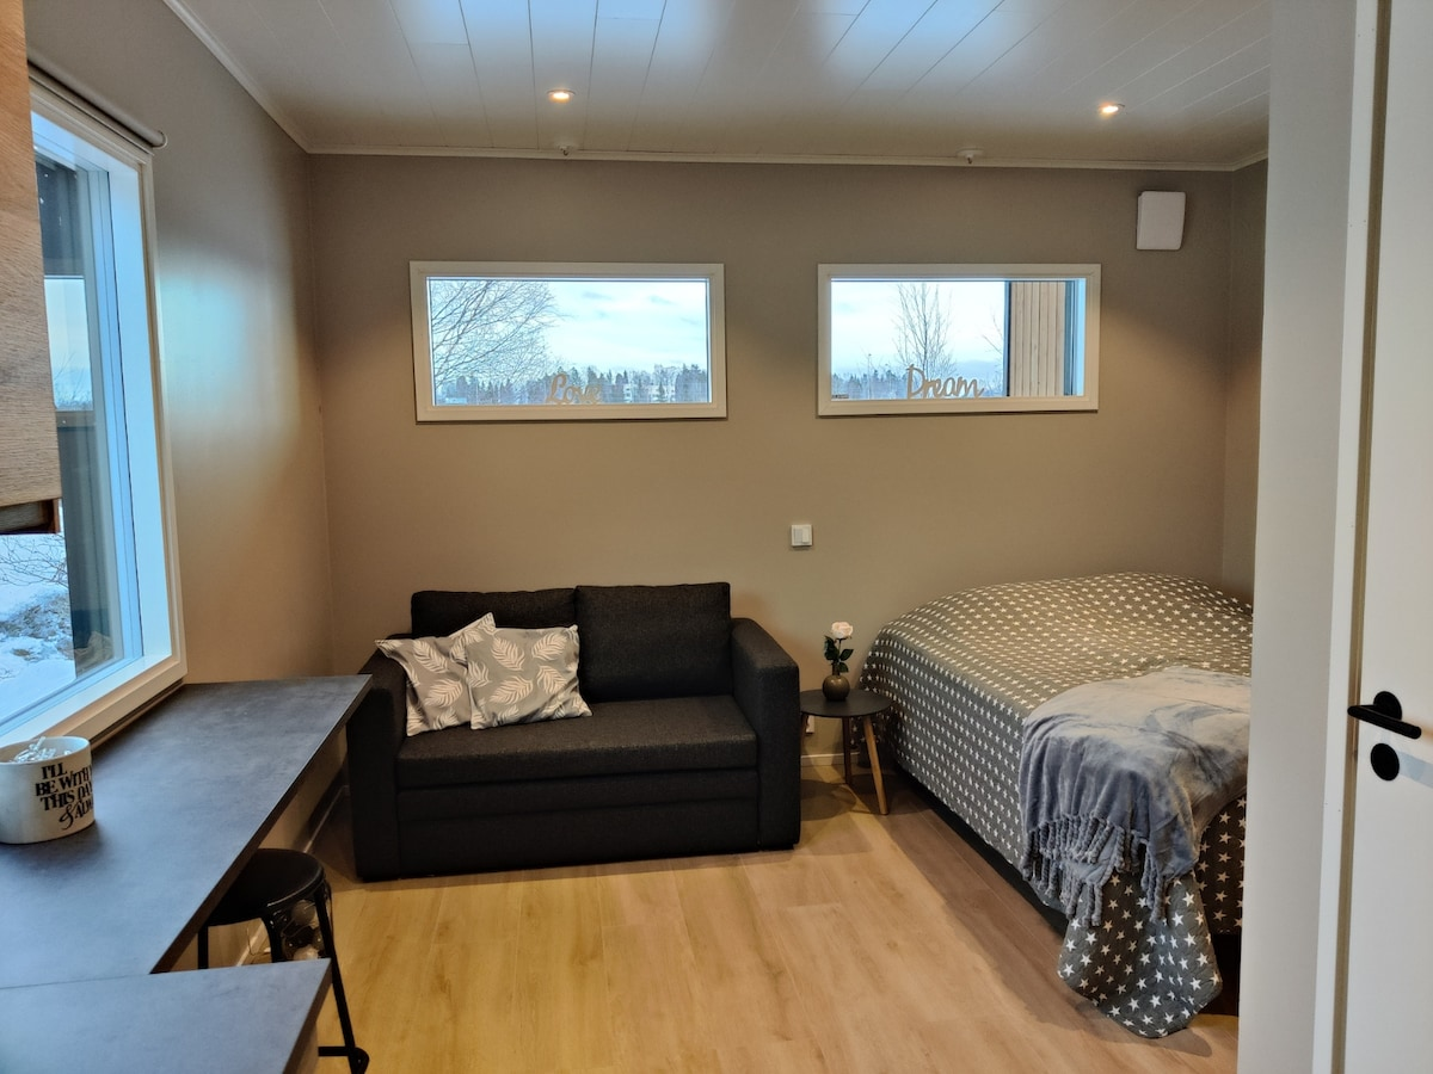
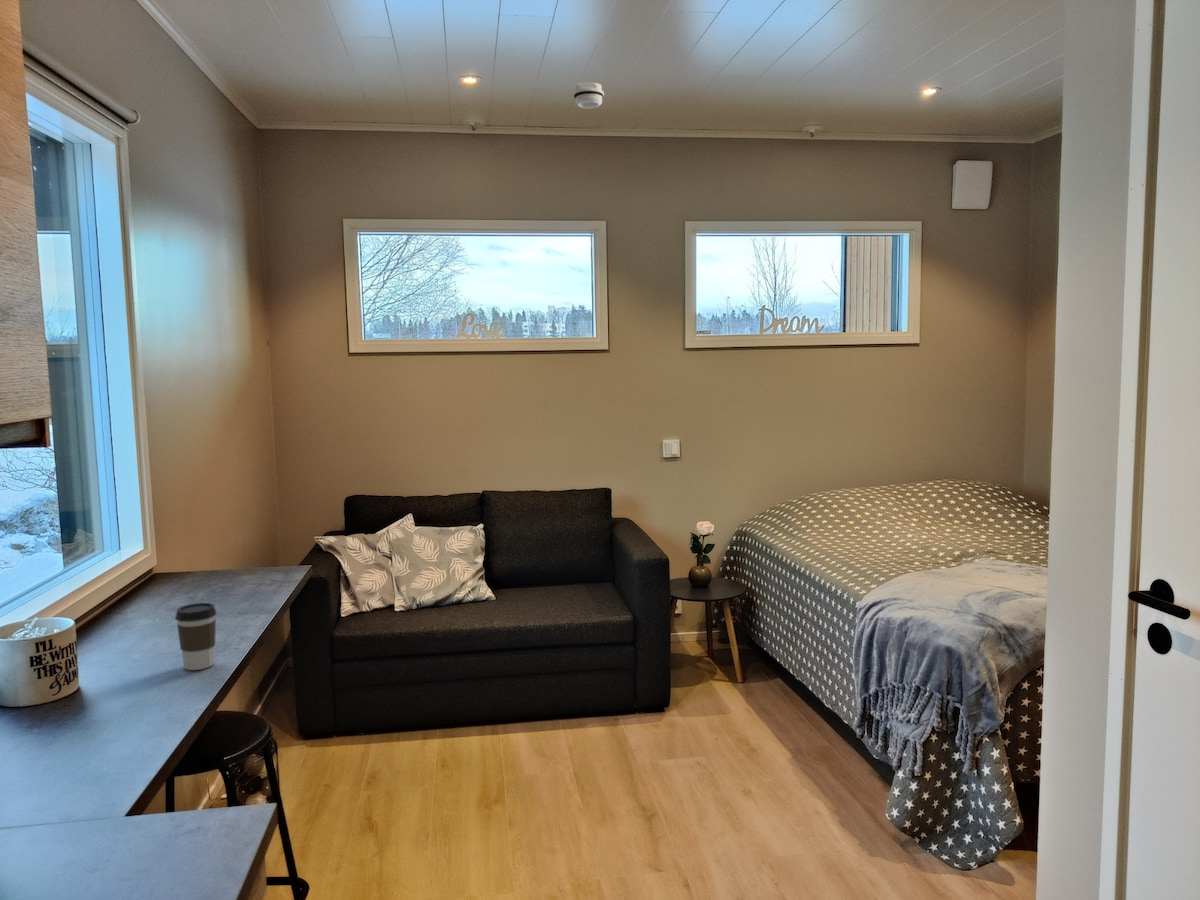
+ coffee cup [174,602,217,671]
+ smoke detector [572,81,605,109]
